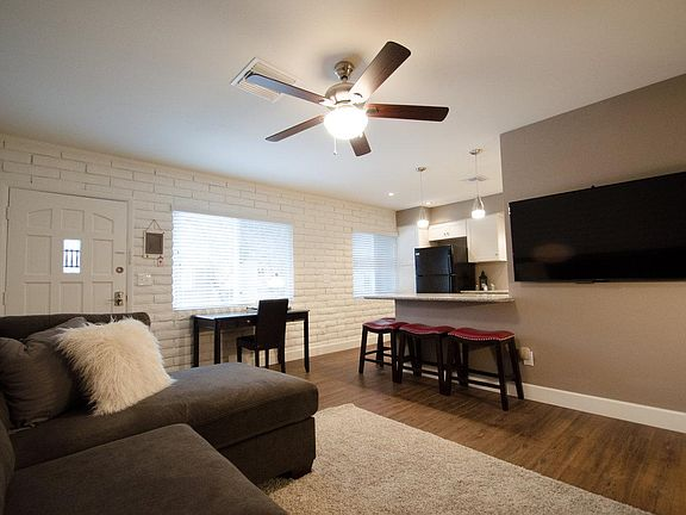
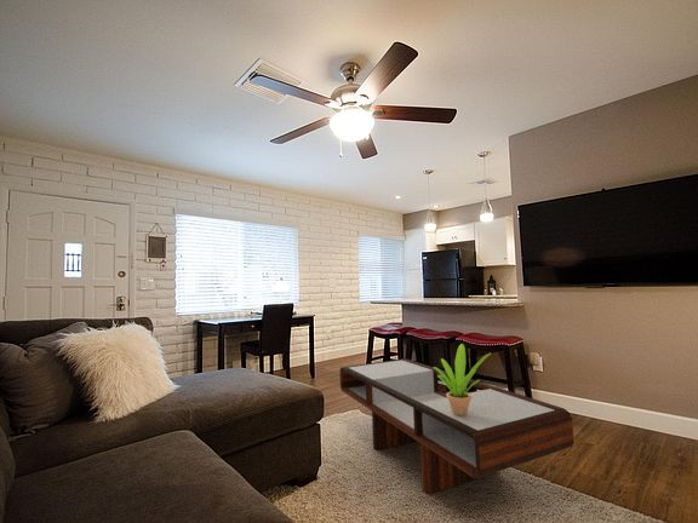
+ potted plant [433,343,492,415]
+ coffee table [338,357,574,495]
